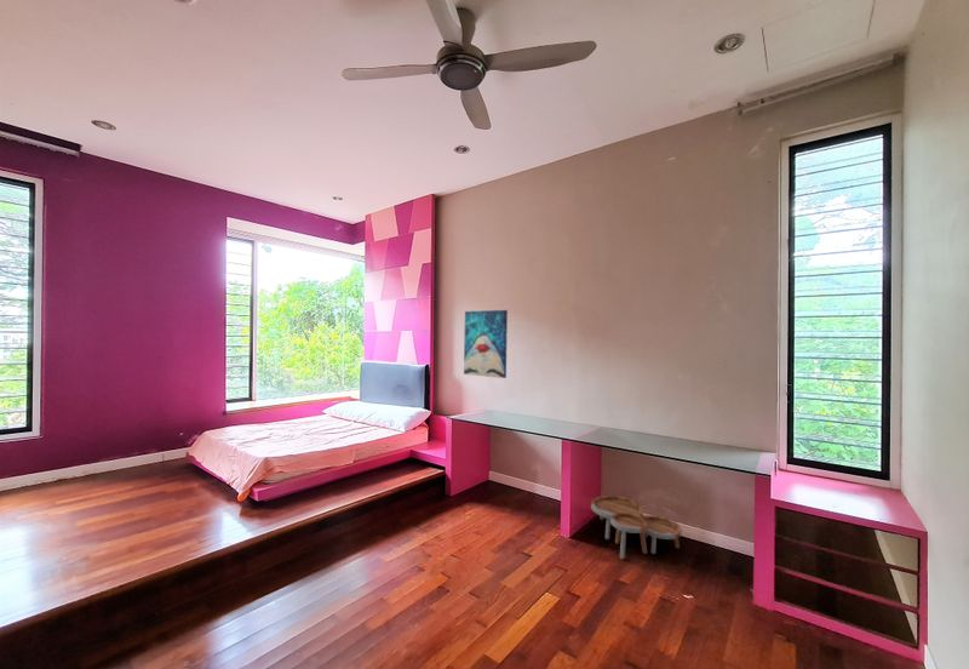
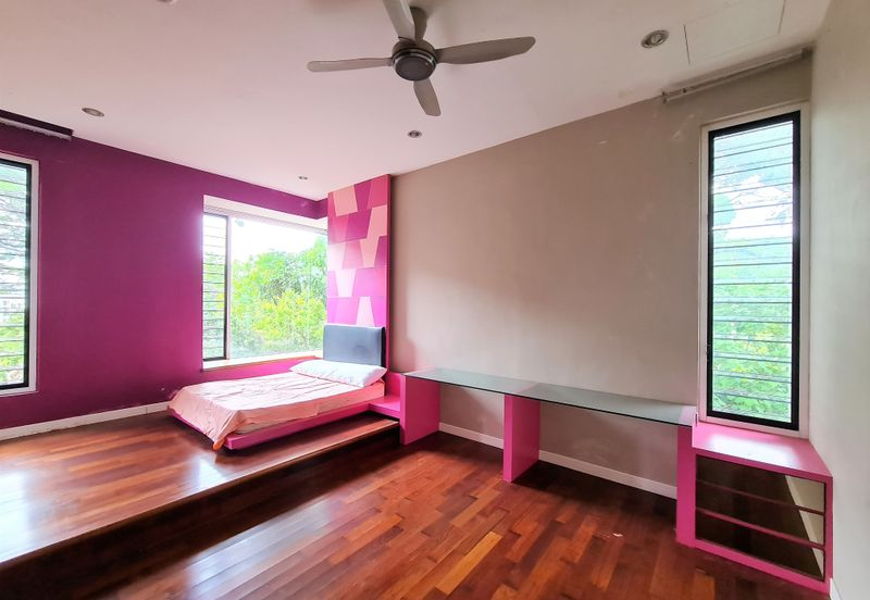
- wall art [463,309,509,379]
- nesting tables [590,494,682,560]
